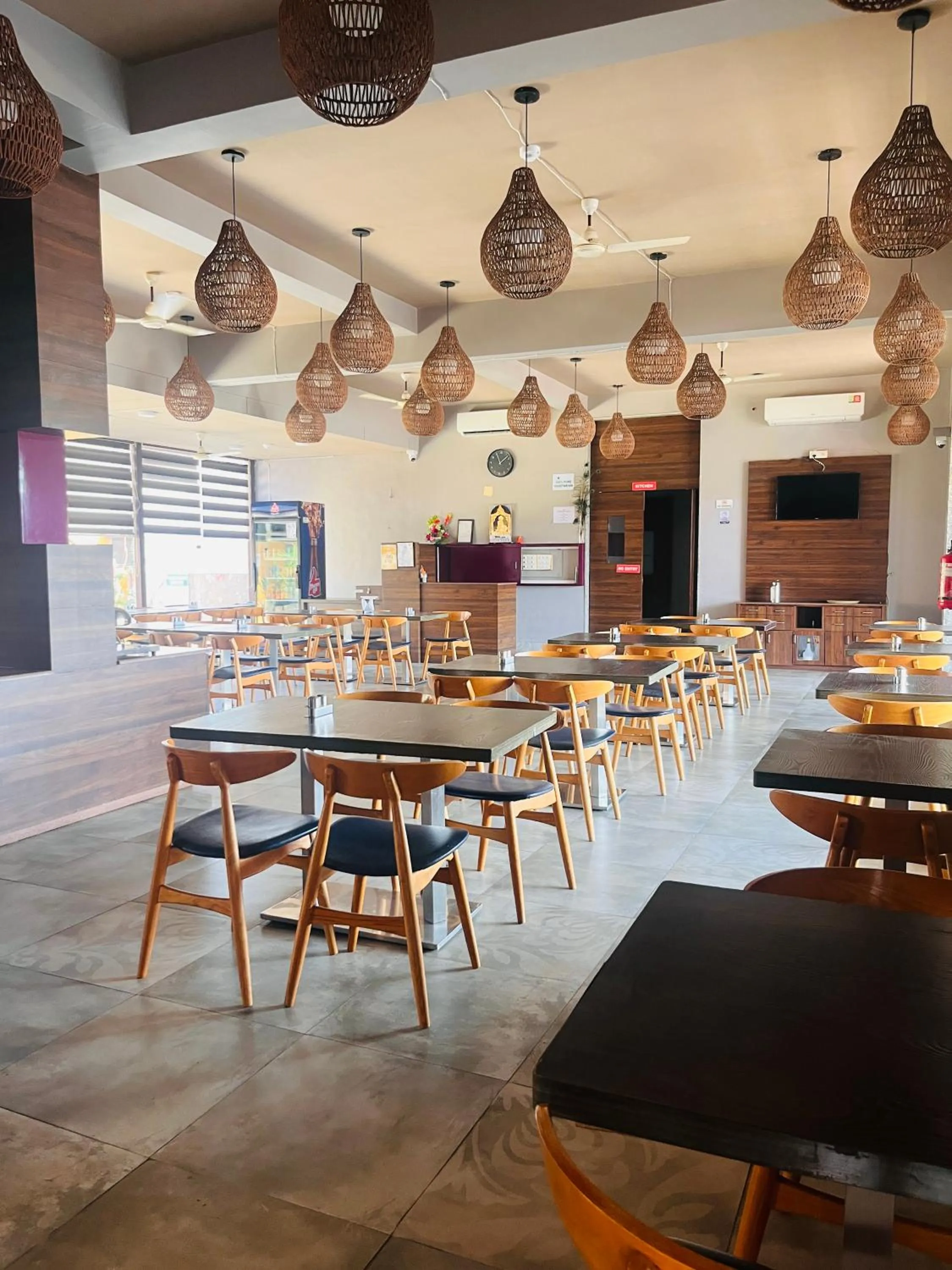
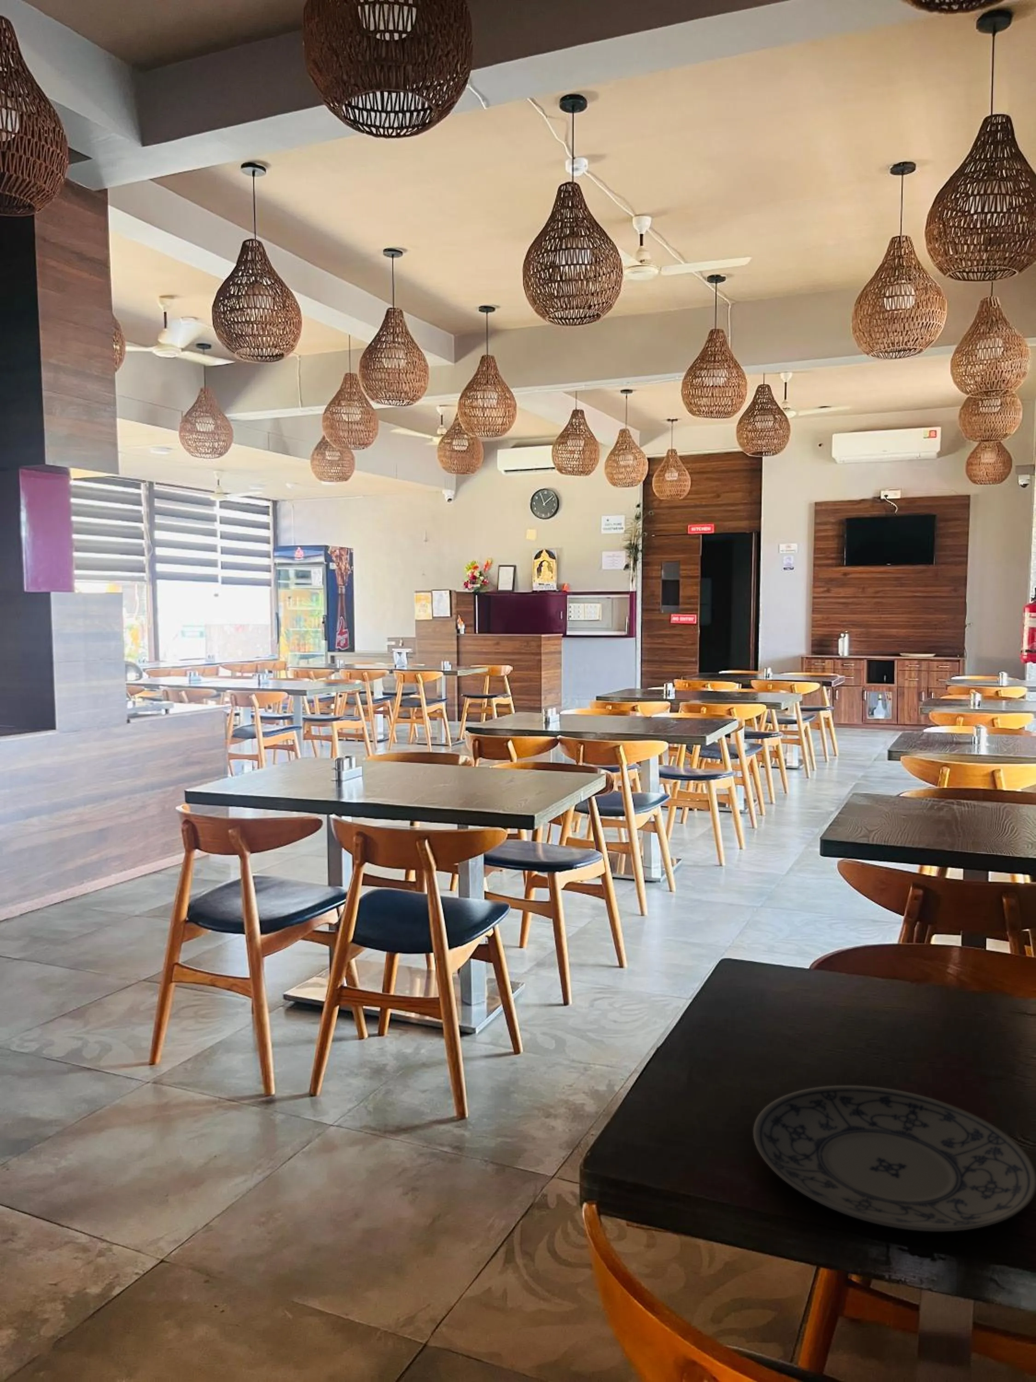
+ plate [753,1085,1036,1232]
